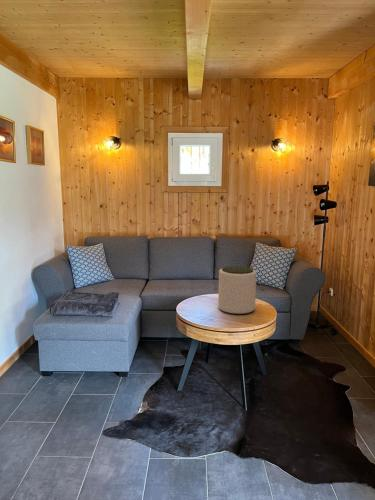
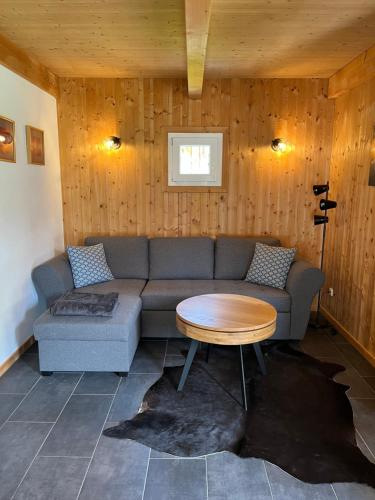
- plant pot [217,265,257,315]
